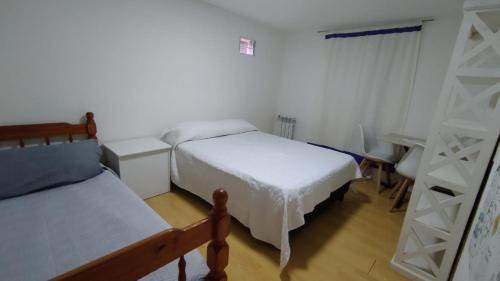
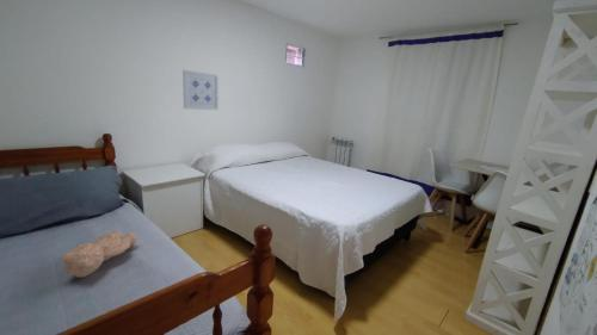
+ teddy bear [60,230,137,279]
+ wall art [181,69,220,111]
